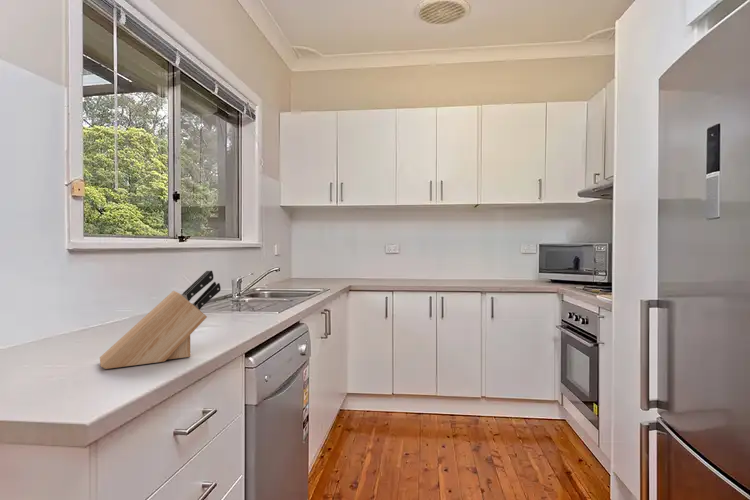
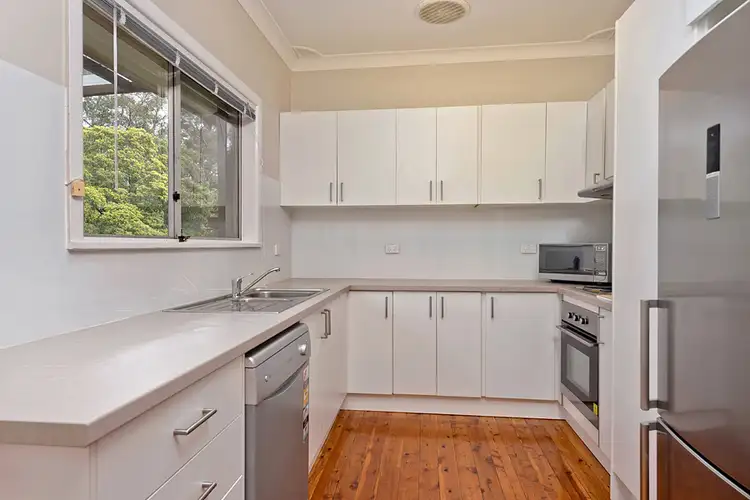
- knife block [99,270,222,370]
